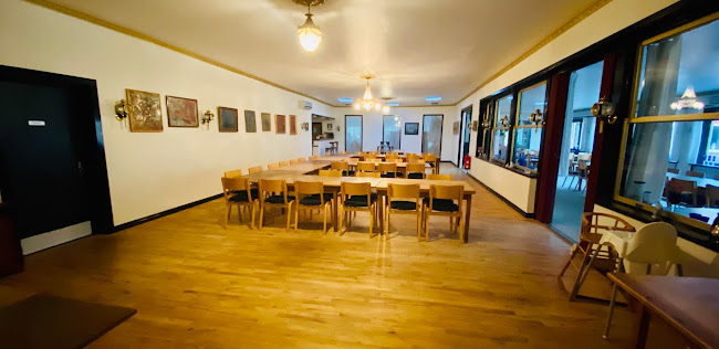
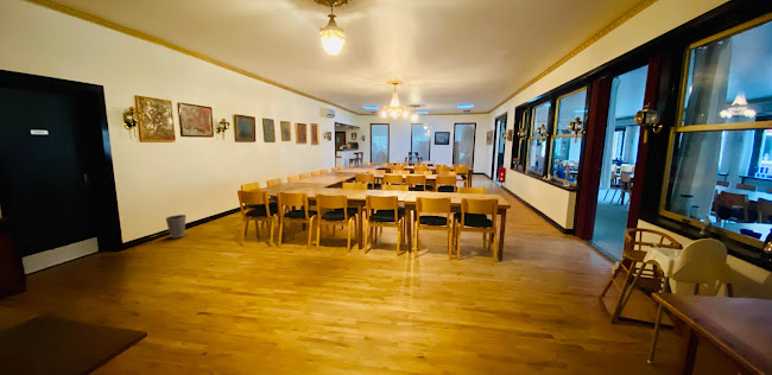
+ waste basket [165,214,186,239]
